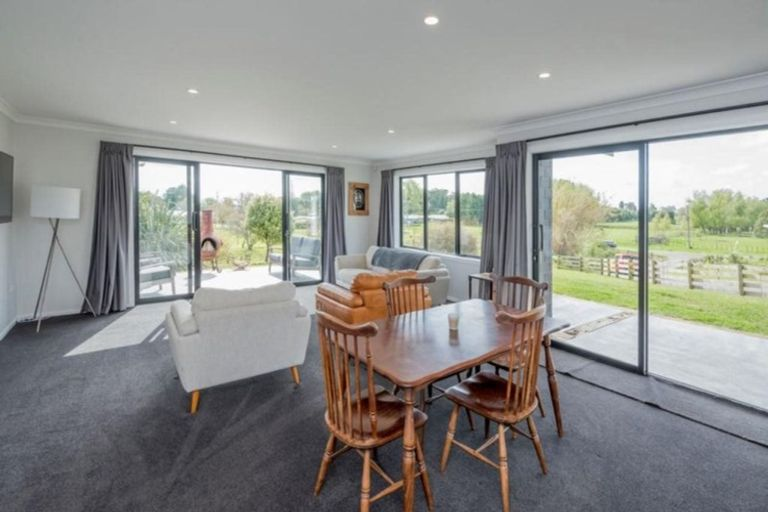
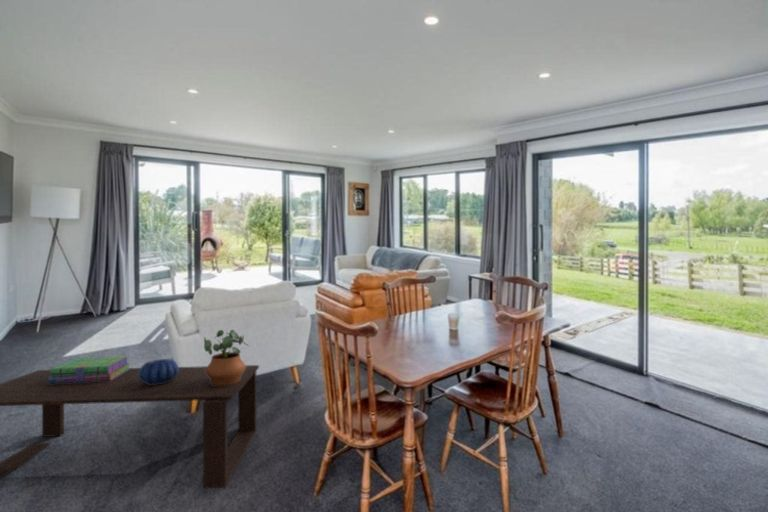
+ potted plant [203,329,250,386]
+ coffee table [0,364,260,490]
+ decorative bowl [138,358,179,385]
+ stack of books [48,355,131,384]
